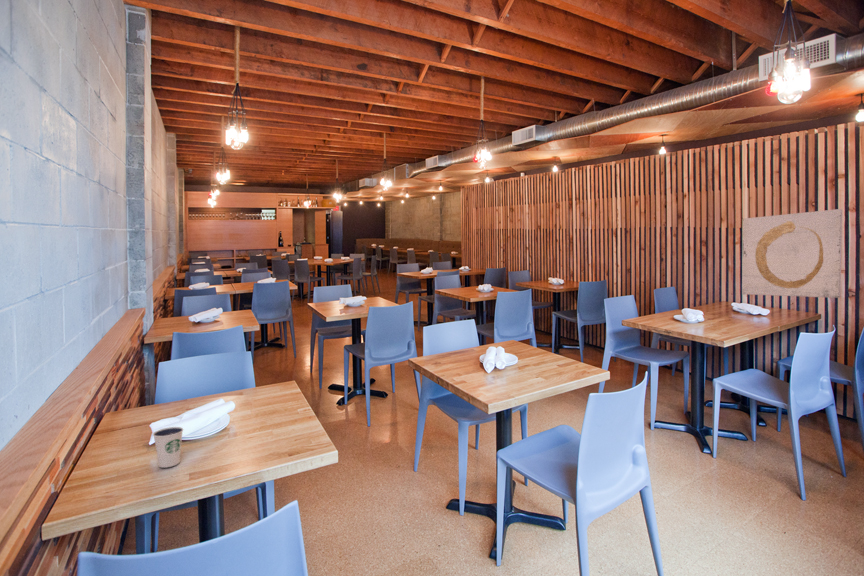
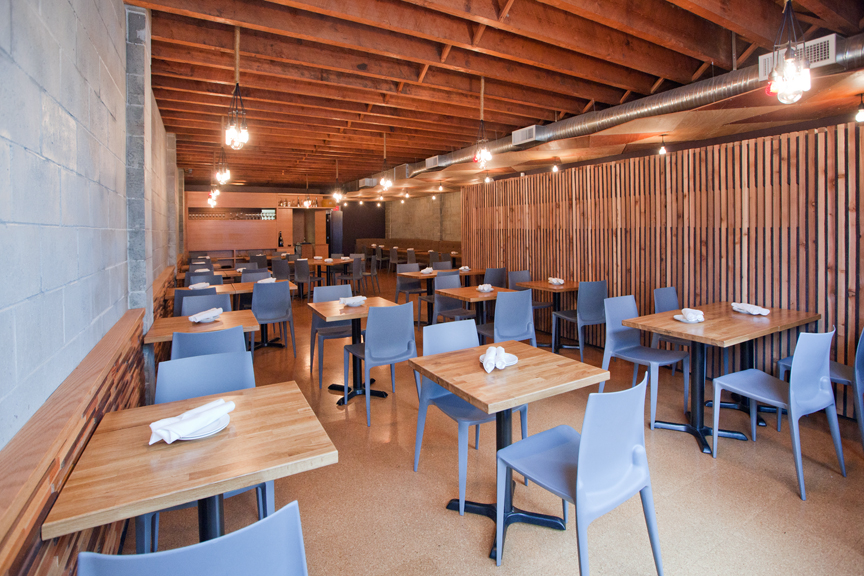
- dixie cup [152,426,184,469]
- wall art [741,208,843,299]
